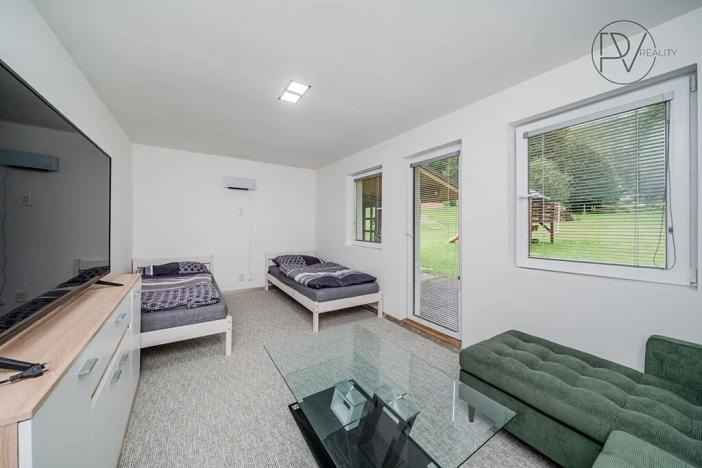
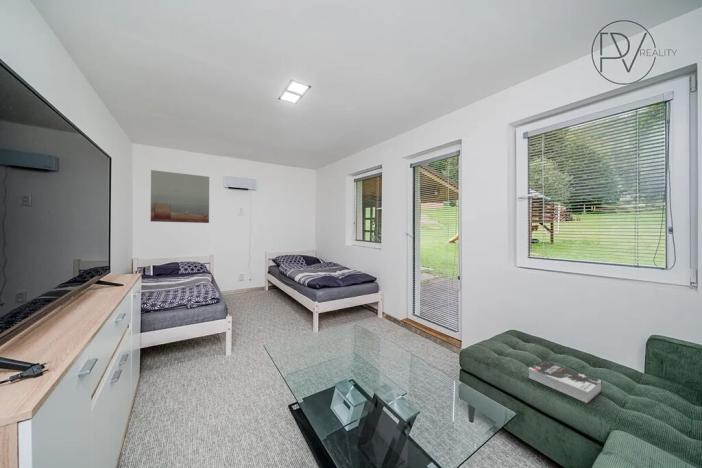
+ wall art [150,169,210,224]
+ book [527,359,603,404]
